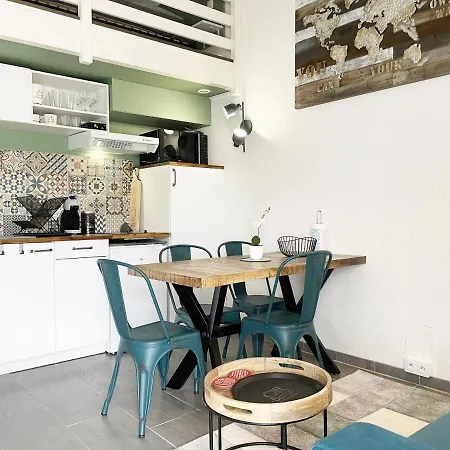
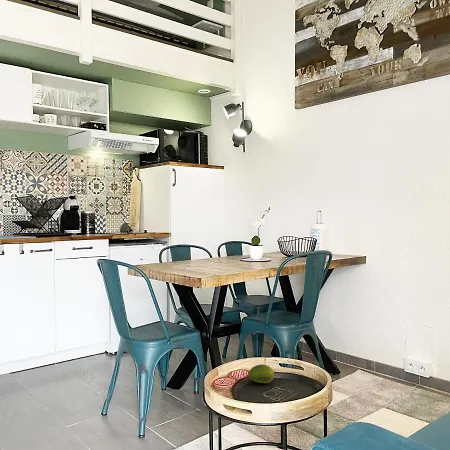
+ fruit [248,363,275,384]
